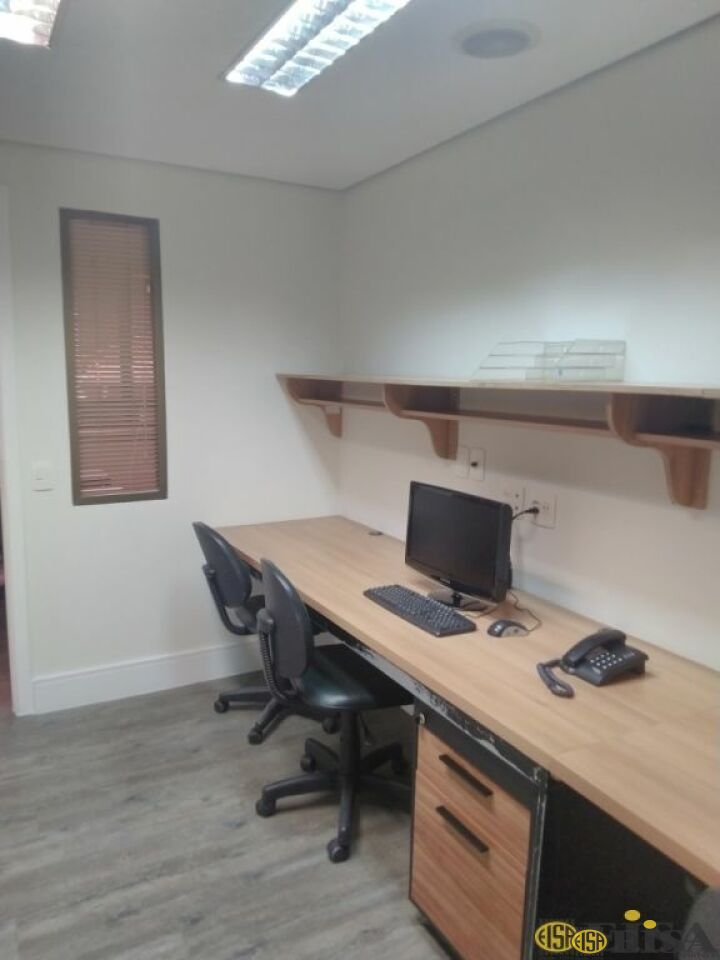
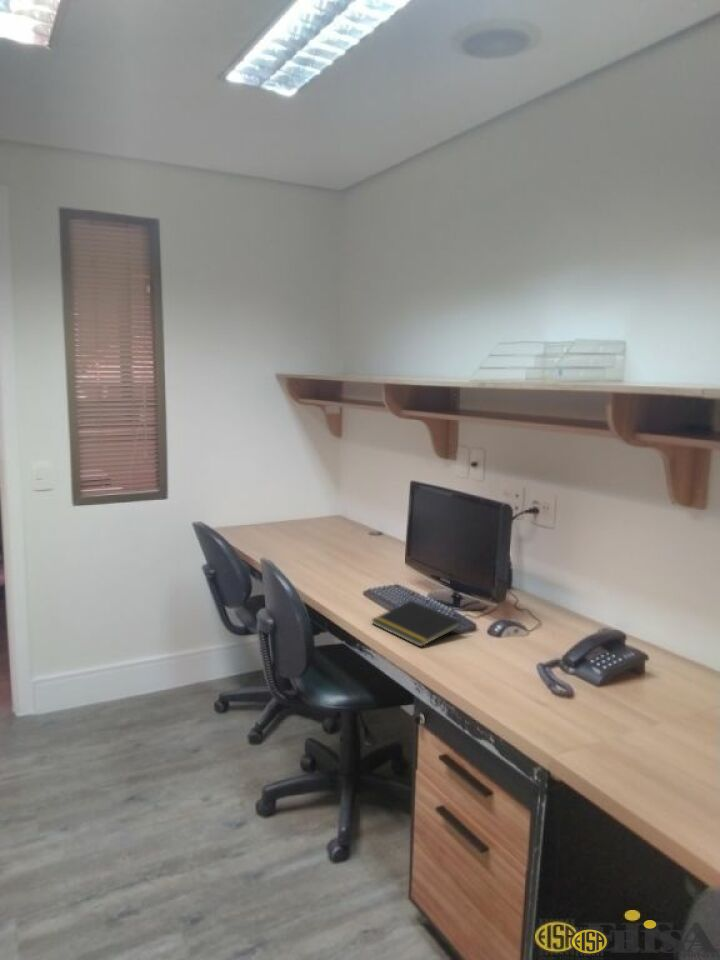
+ notepad [370,600,463,648]
